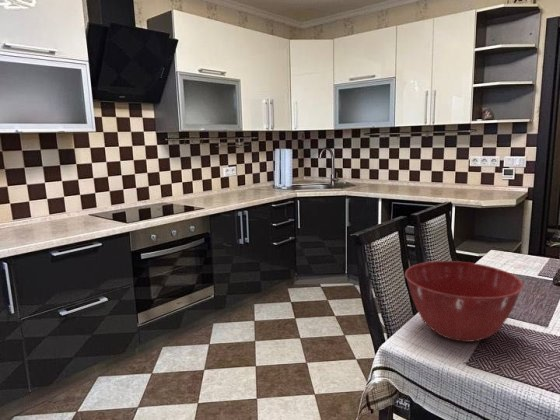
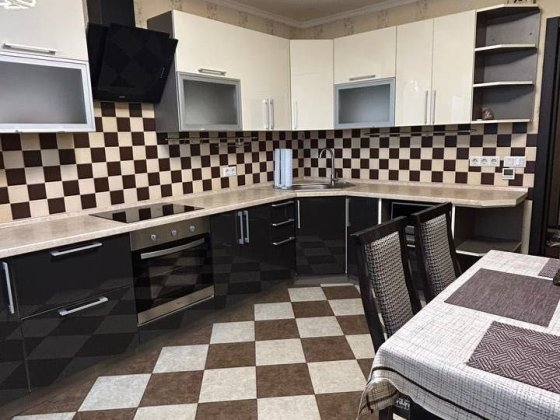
- mixing bowl [404,260,524,343]
